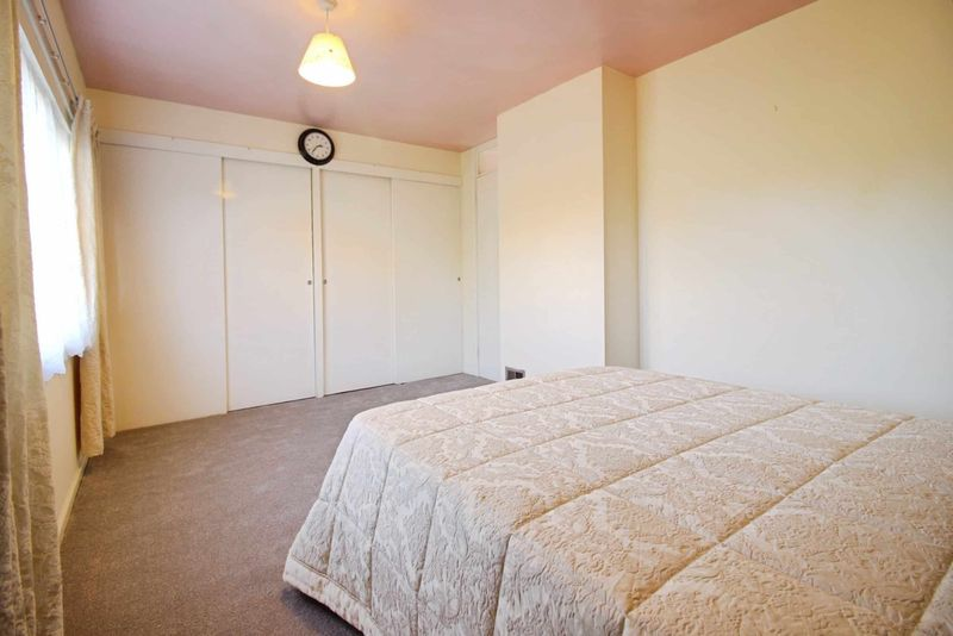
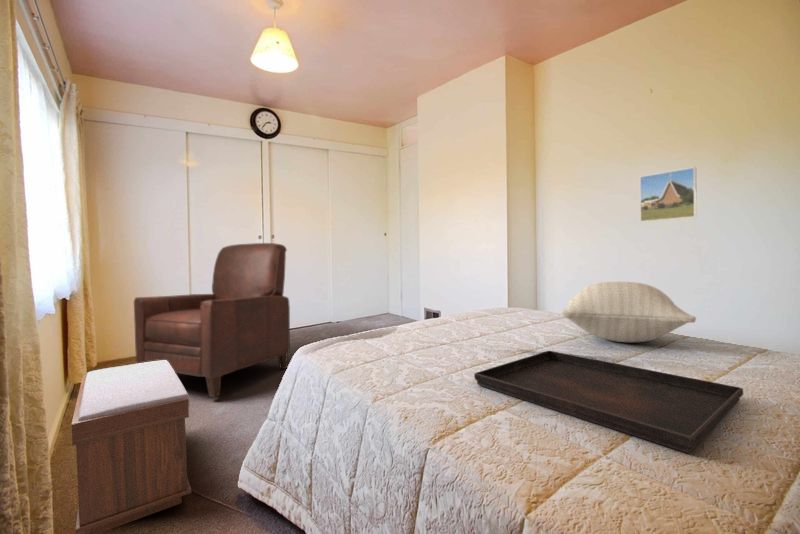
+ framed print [639,166,698,223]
+ bench [71,360,192,534]
+ pillow [560,281,697,343]
+ serving tray [473,350,744,454]
+ chair [133,242,291,398]
